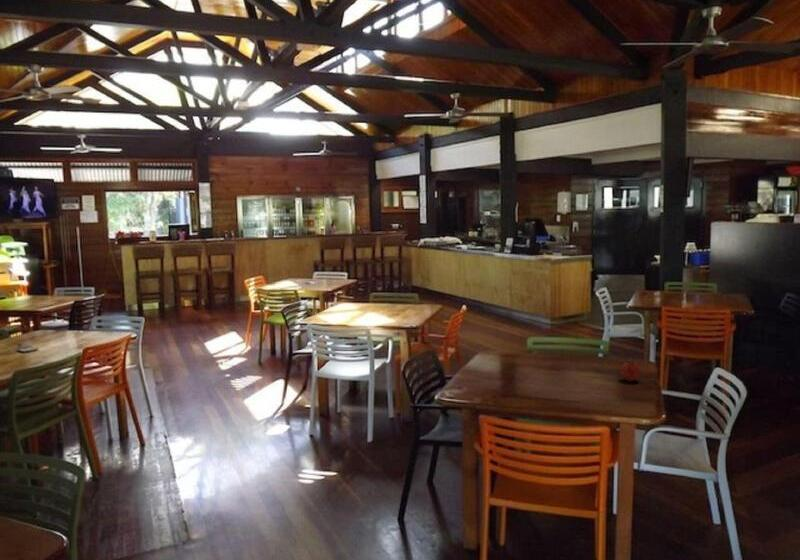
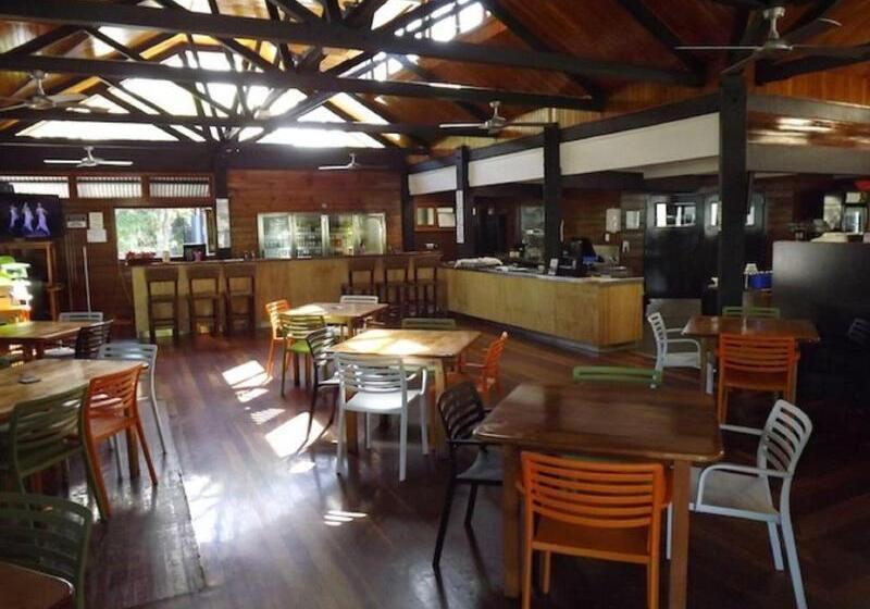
- fruit [620,357,642,383]
